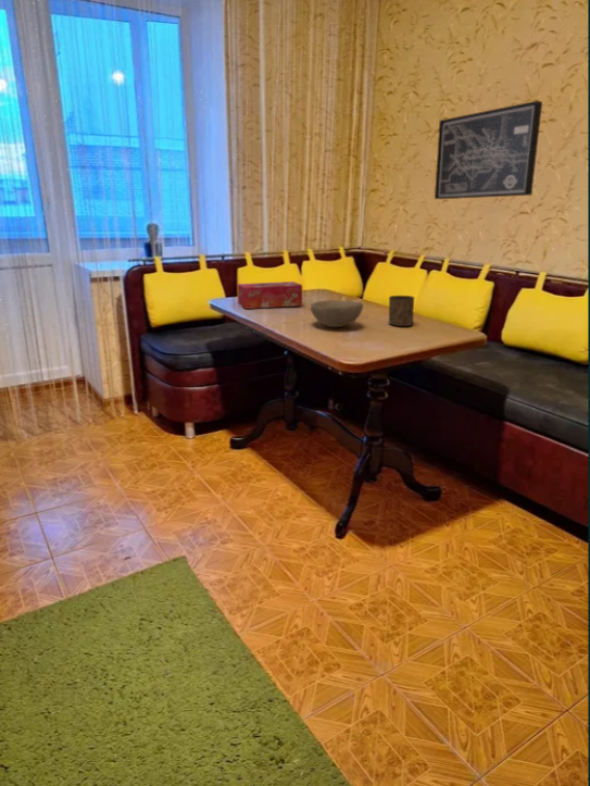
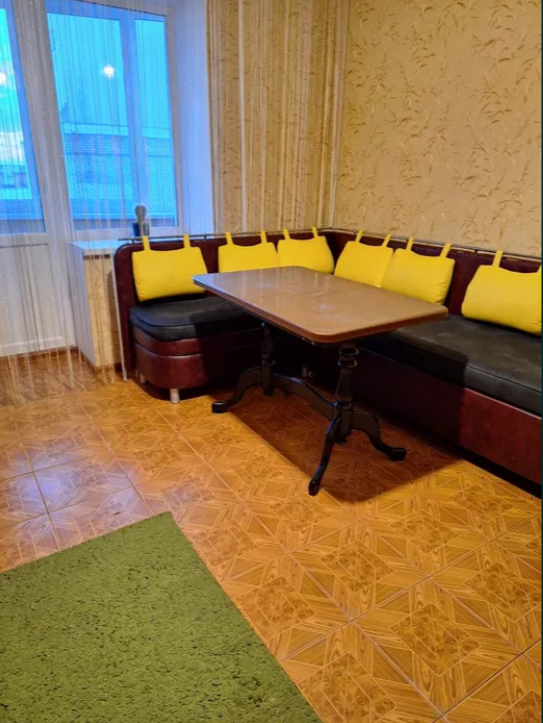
- bowl [310,299,364,328]
- cup [388,295,415,327]
- wall art [434,100,543,200]
- tissue box [237,280,303,310]
